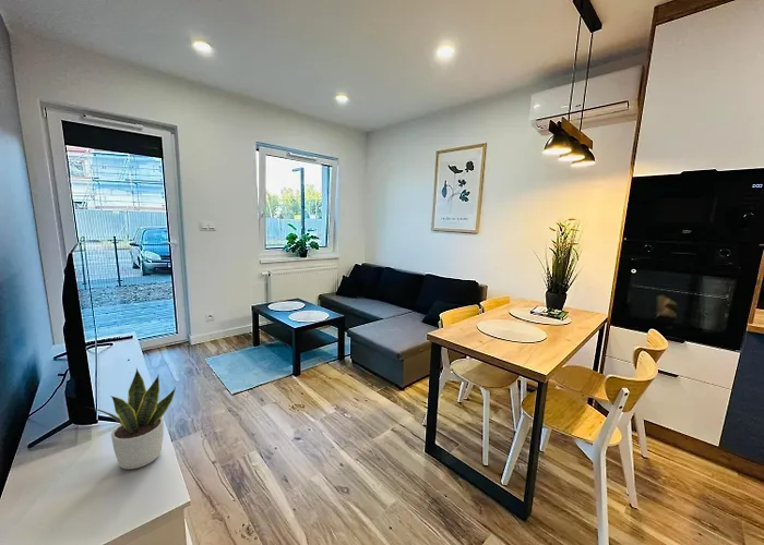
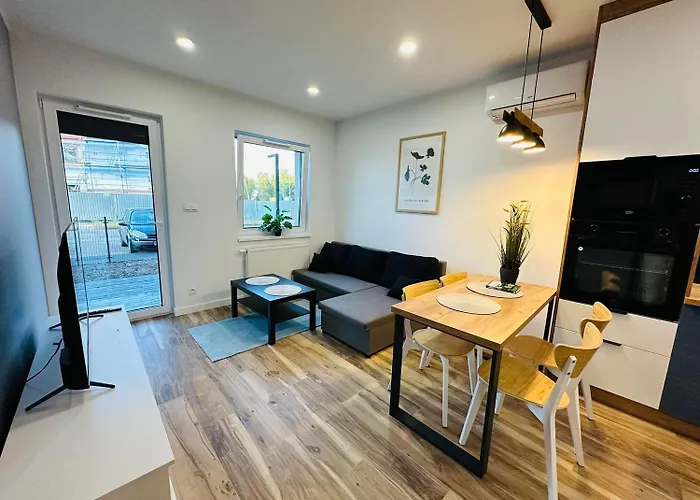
- potted plant [84,367,177,470]
